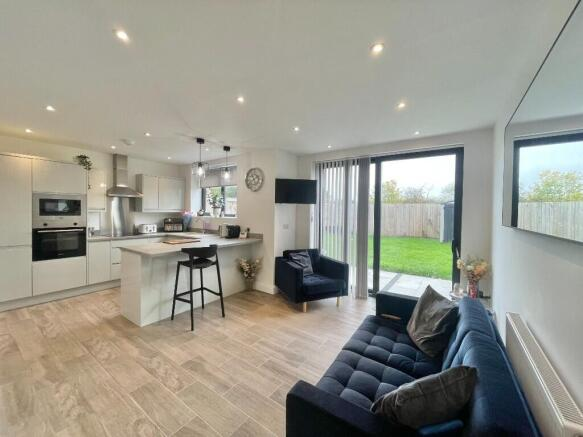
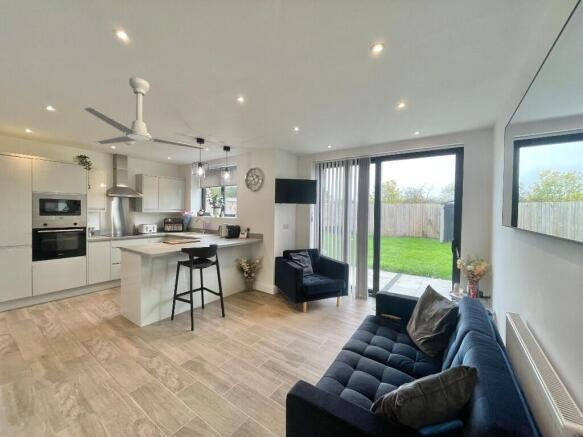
+ ceiling fan [83,76,206,150]
